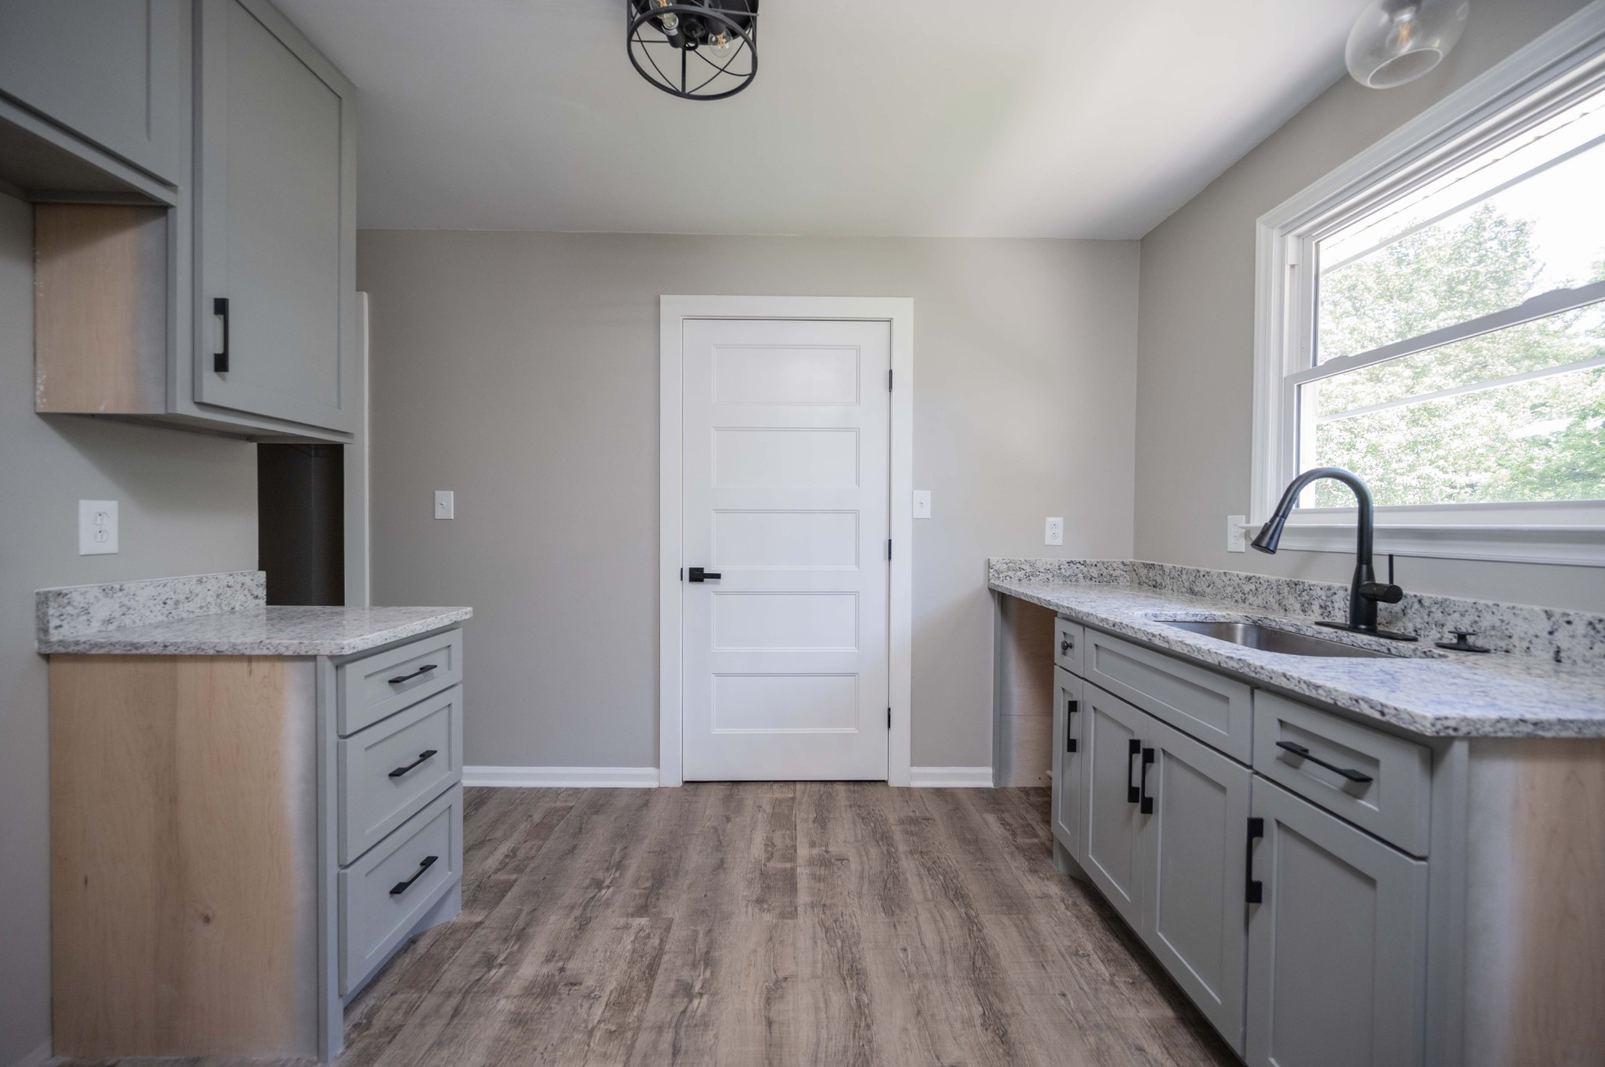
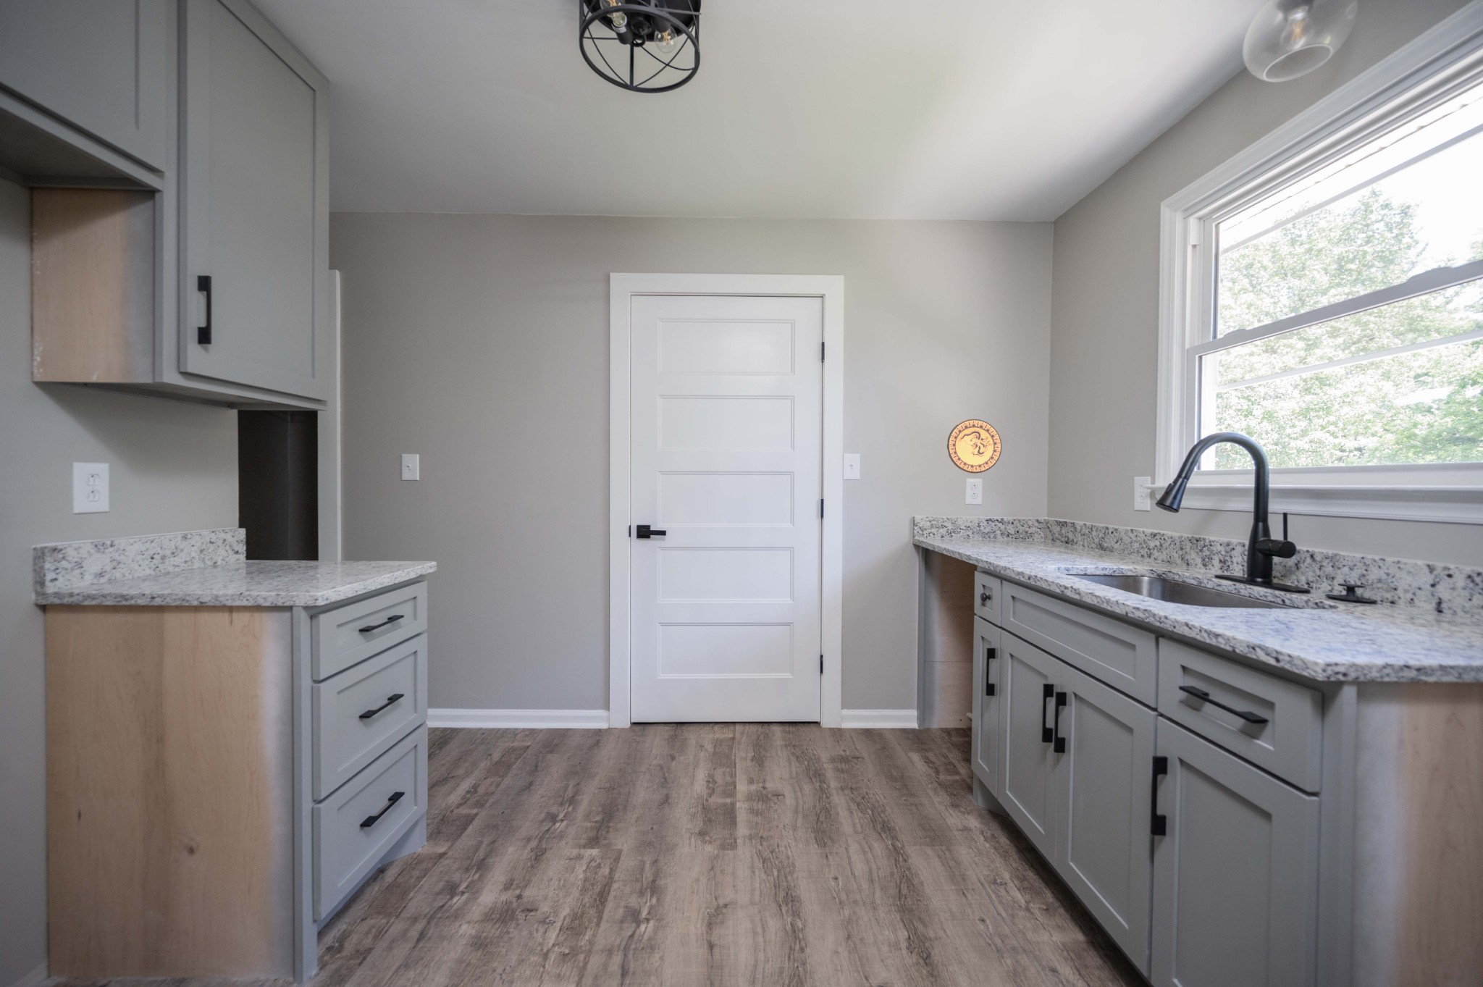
+ decorative plate [947,419,1002,475]
